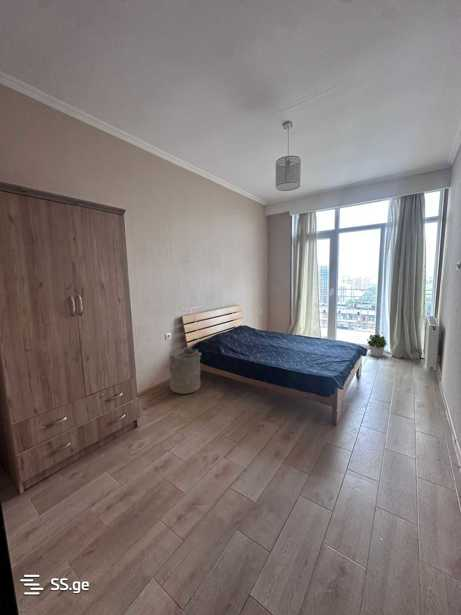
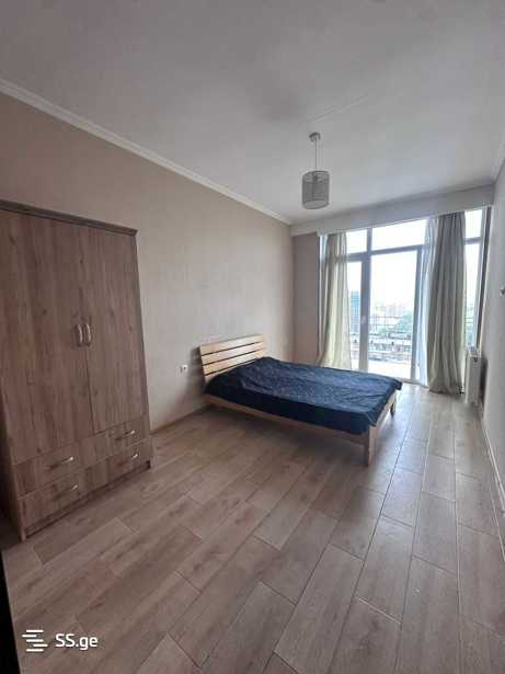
- potted plant [366,333,388,358]
- laundry hamper [168,346,202,395]
